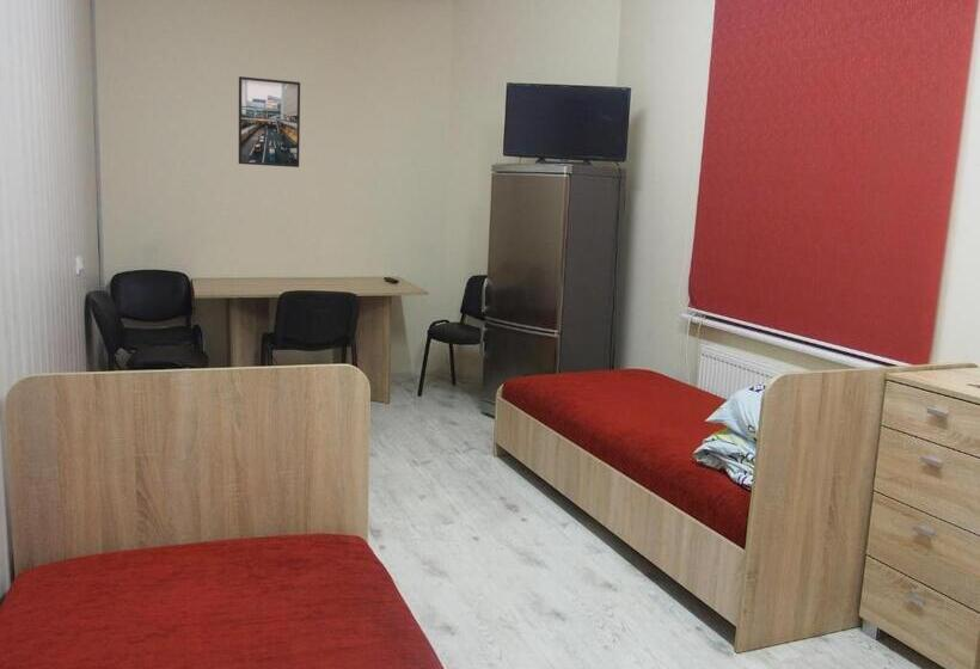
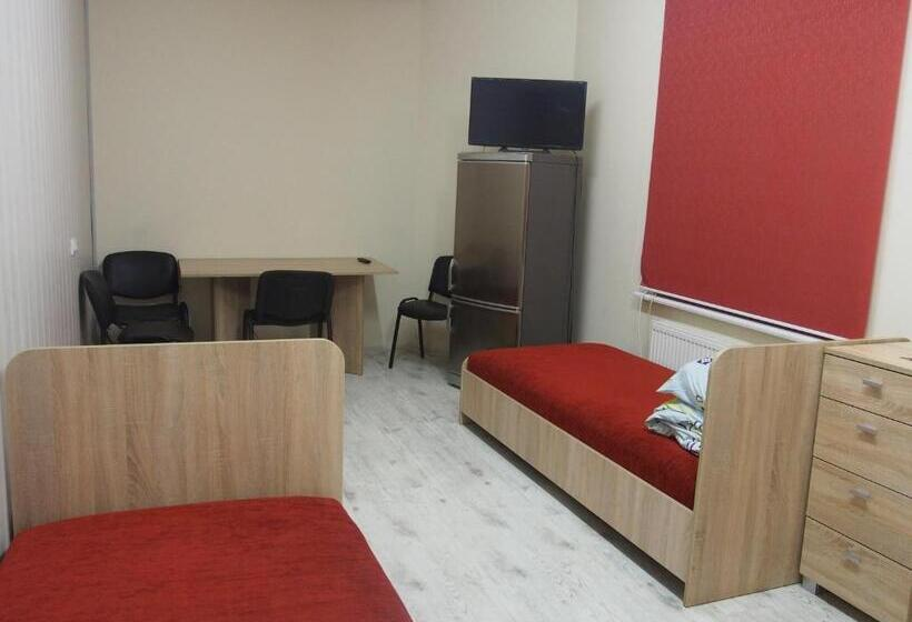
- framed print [238,75,301,168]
